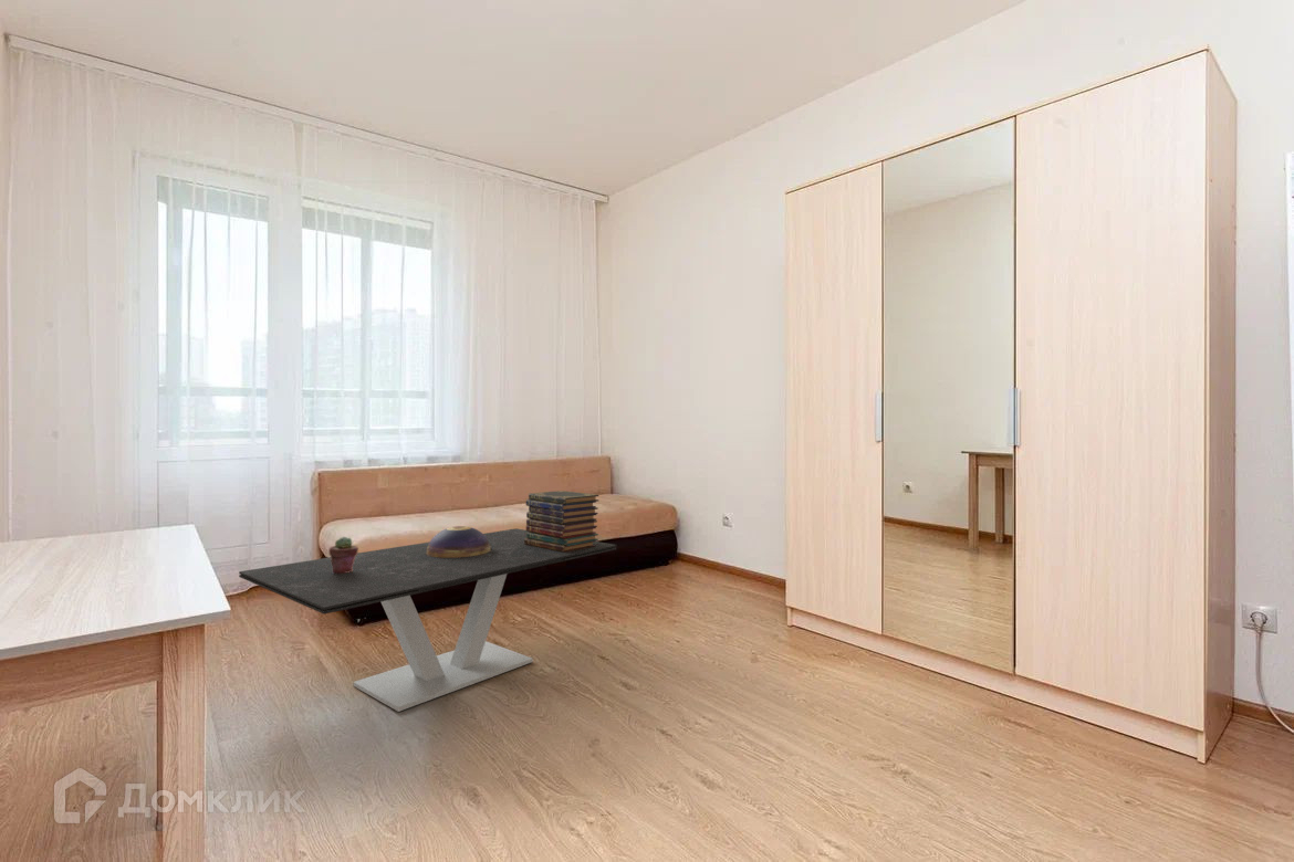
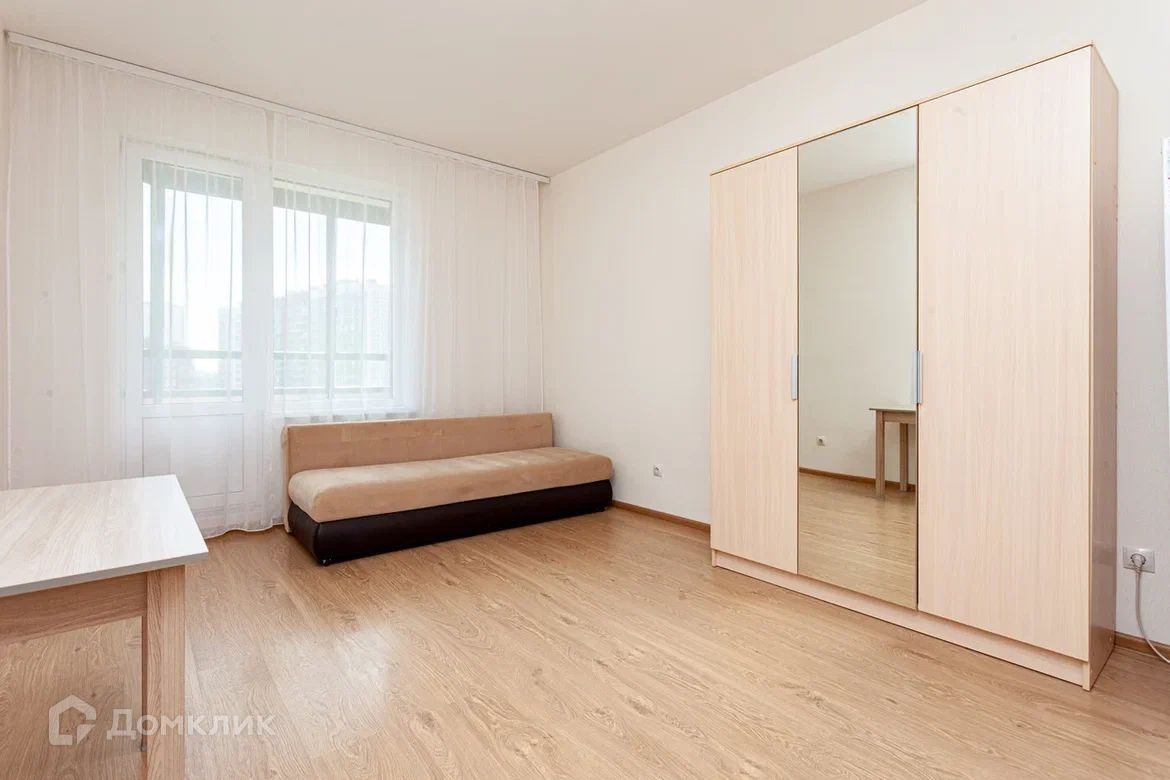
- potted succulent [327,536,359,574]
- coffee table [238,527,617,713]
- book stack [524,490,599,553]
- decorative bowl [427,525,491,558]
